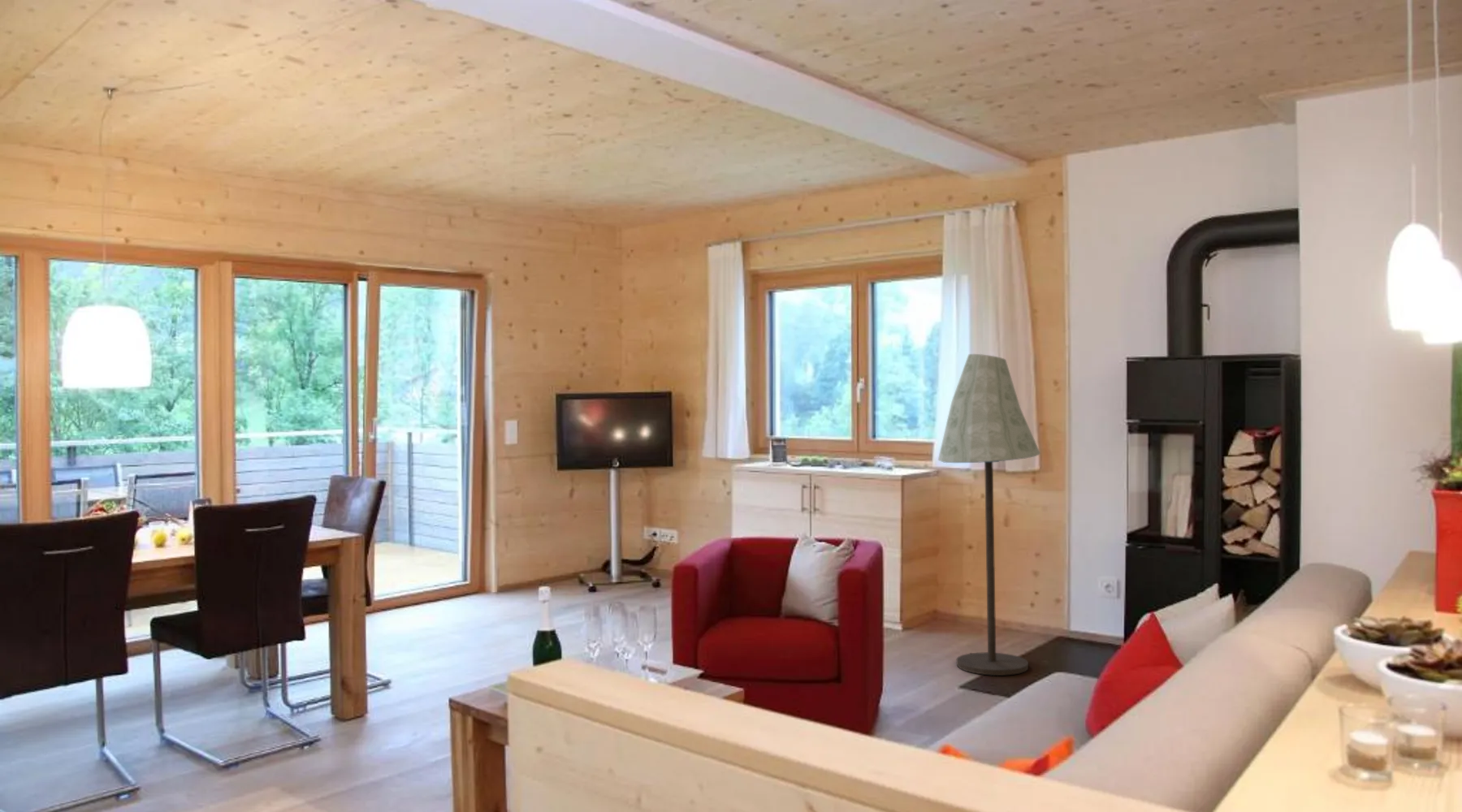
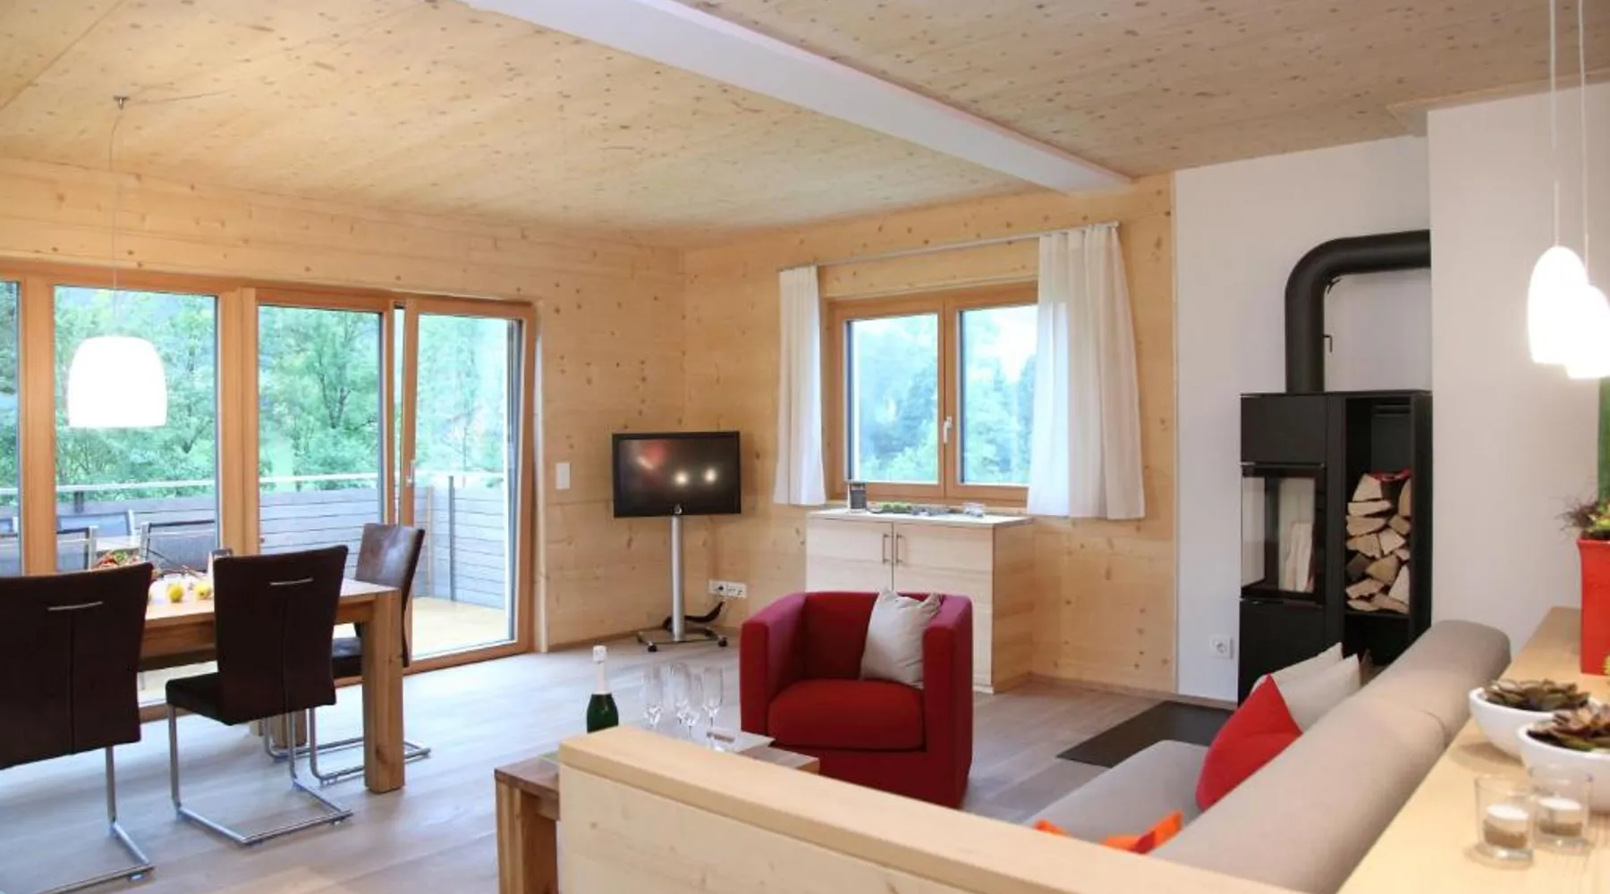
- floor lamp [937,353,1041,676]
